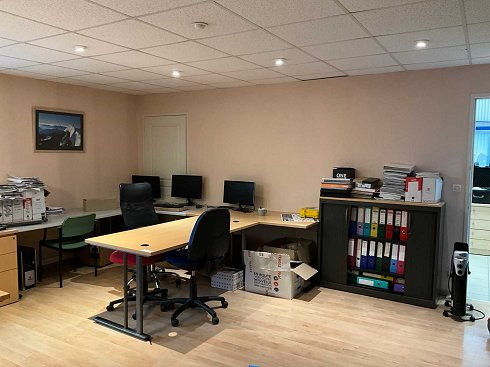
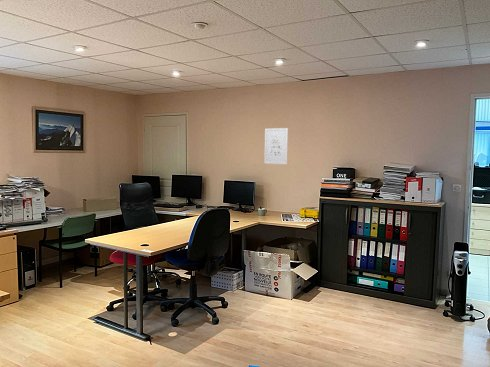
+ wall art [263,127,289,165]
